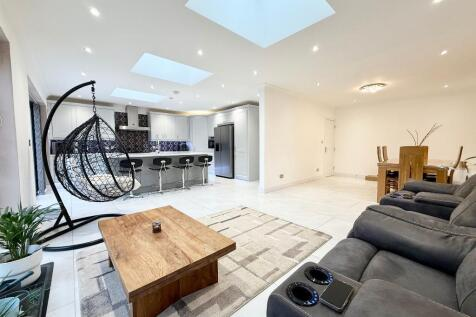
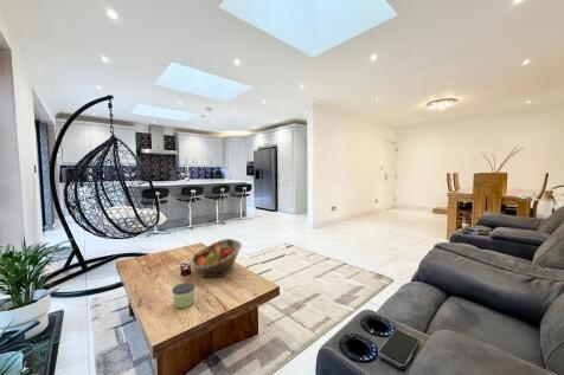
+ fruit basket [191,238,243,279]
+ candle [172,282,196,309]
